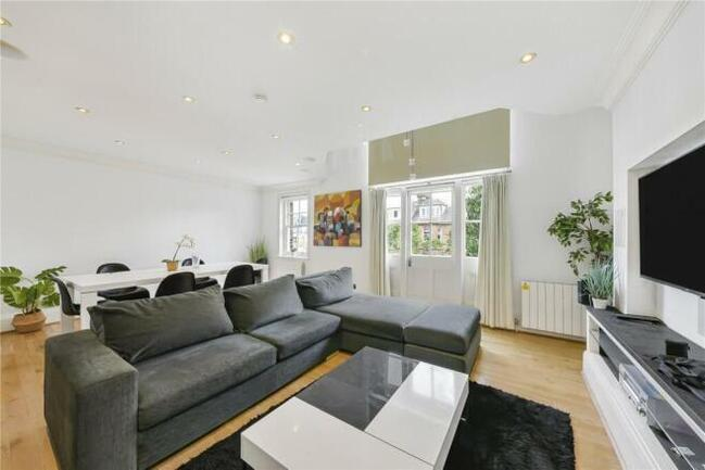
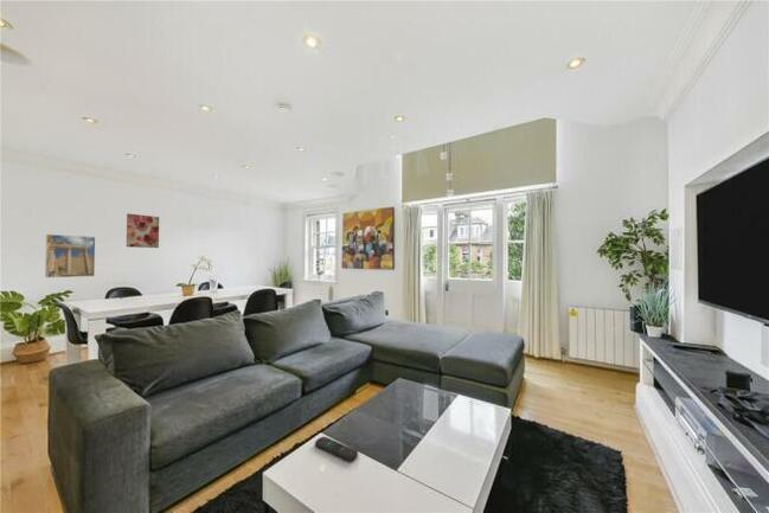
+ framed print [44,233,96,278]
+ remote control [314,435,359,463]
+ wall art [126,212,160,249]
